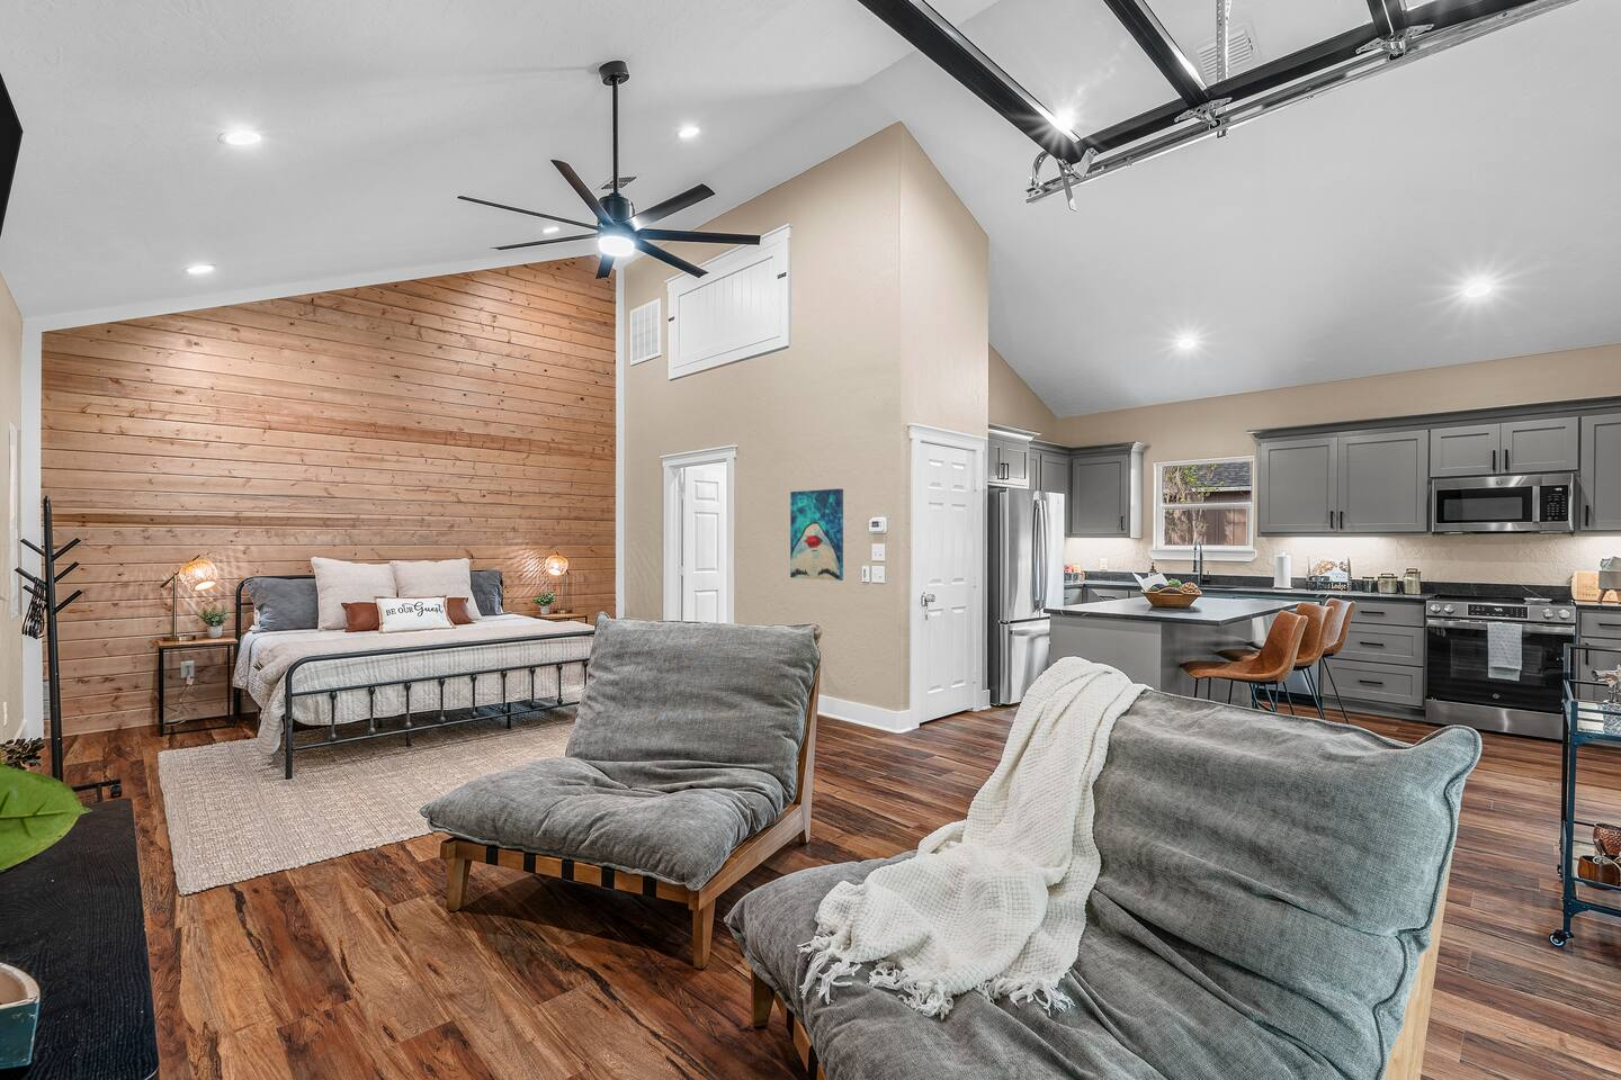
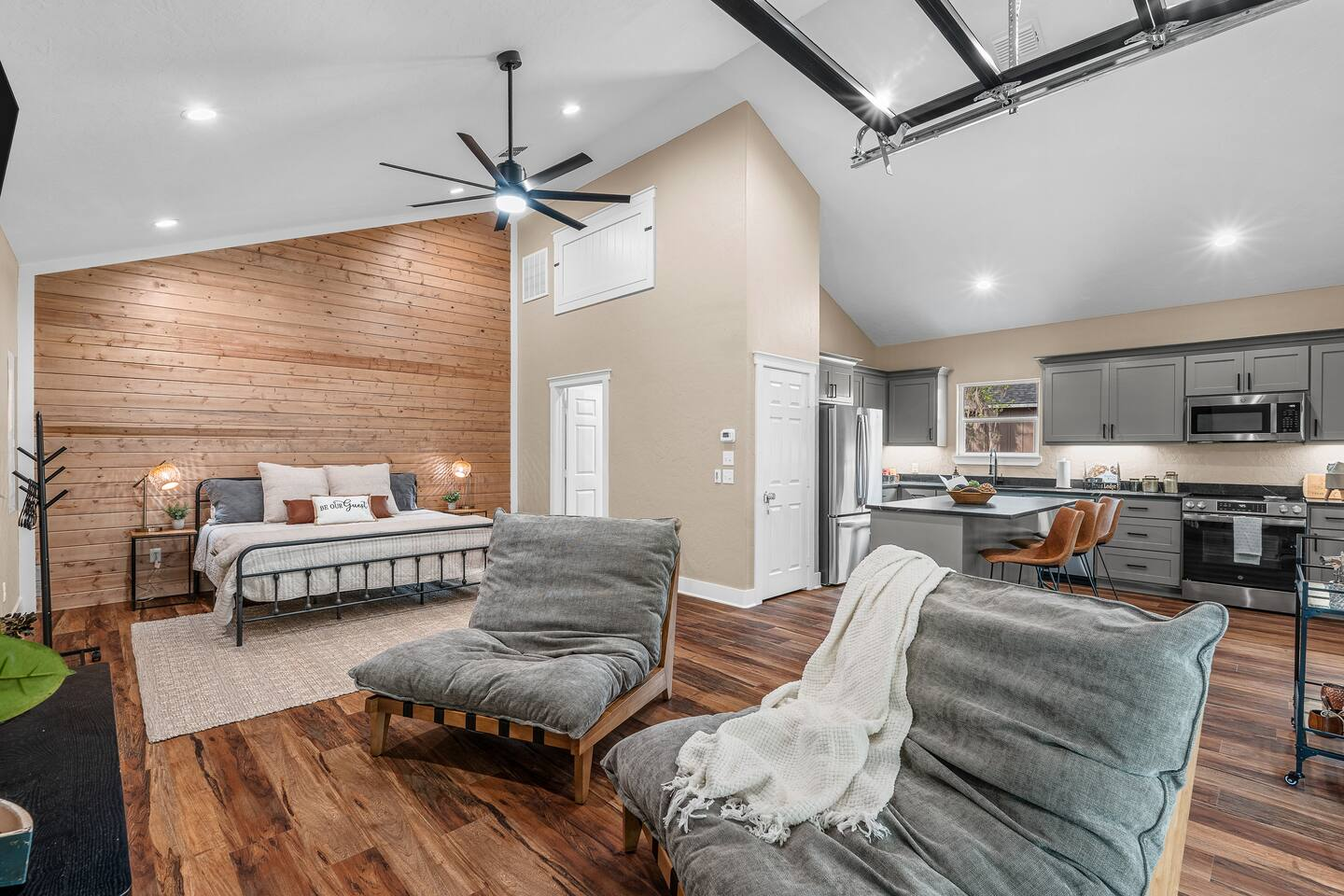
- wall art [789,488,844,582]
